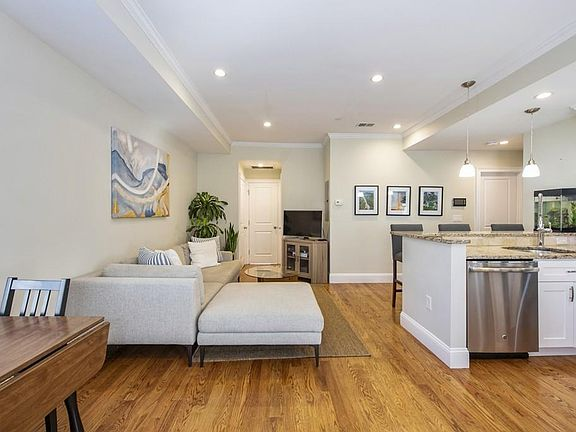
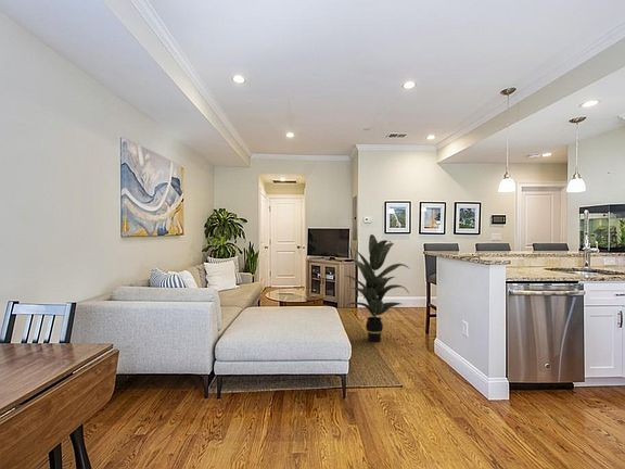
+ indoor plant [345,233,410,343]
